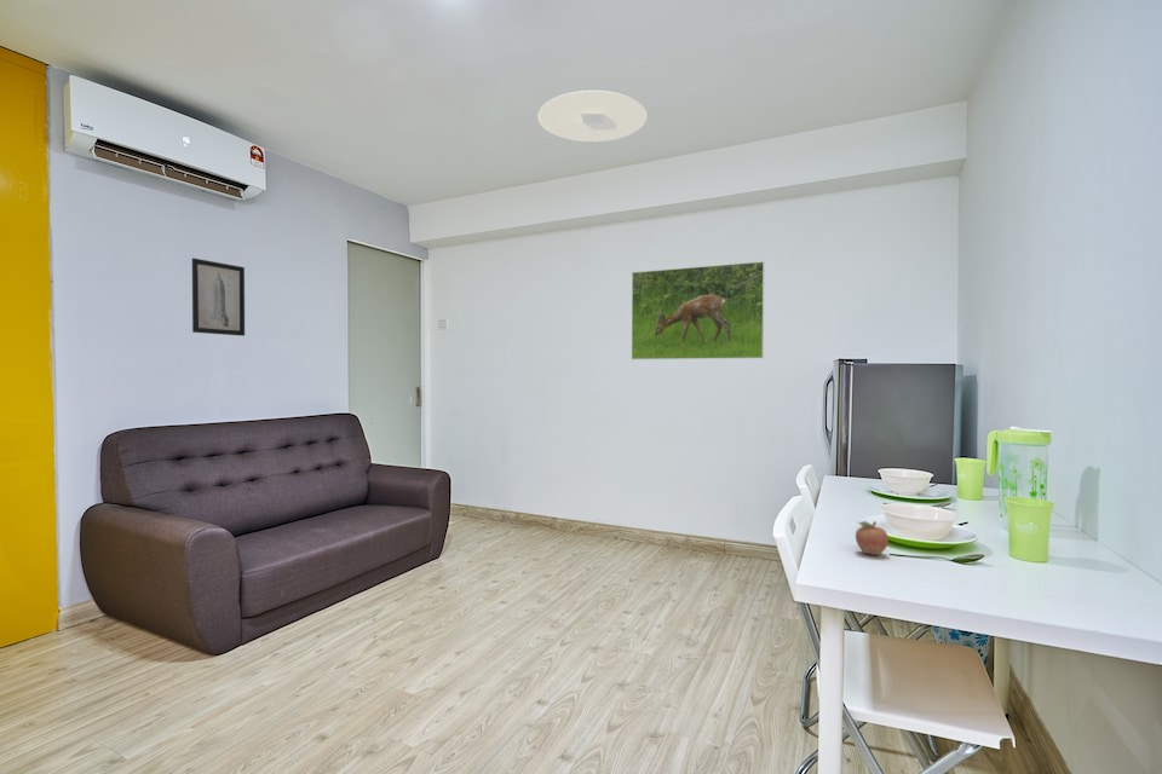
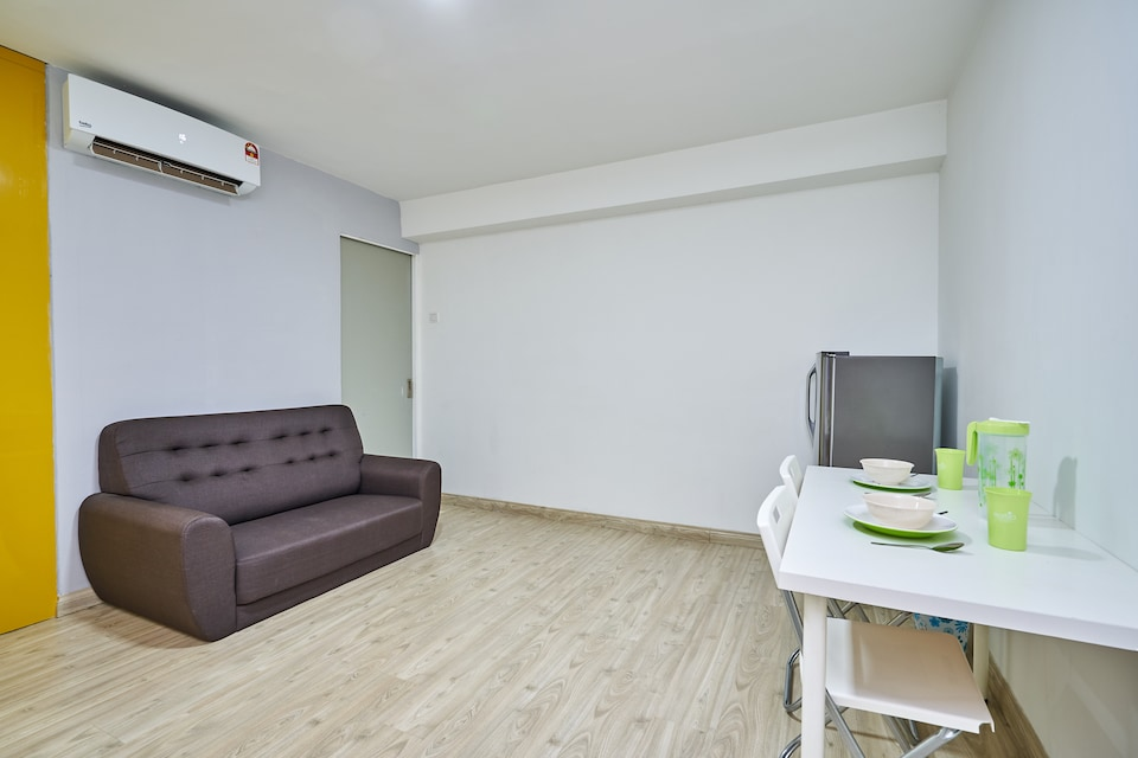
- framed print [631,260,765,360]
- fruit [855,520,890,556]
- ceiling light [537,89,649,143]
- wall art [191,258,246,337]
